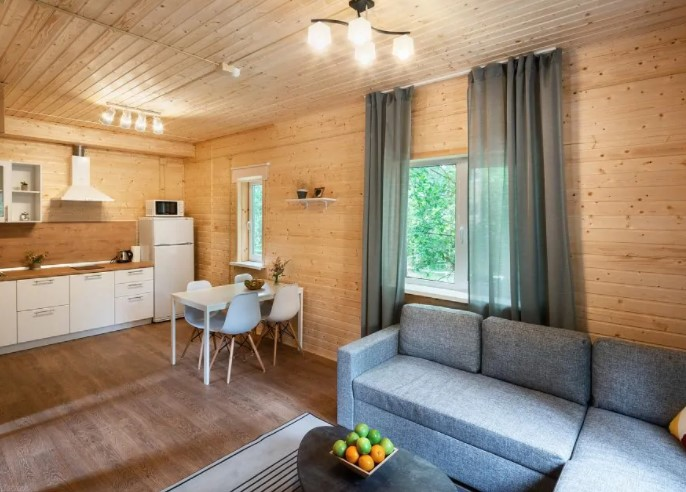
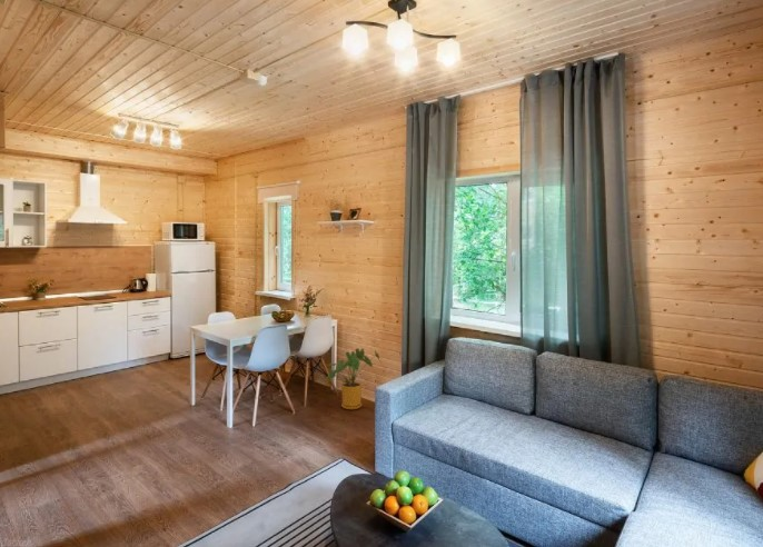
+ house plant [325,348,383,410]
